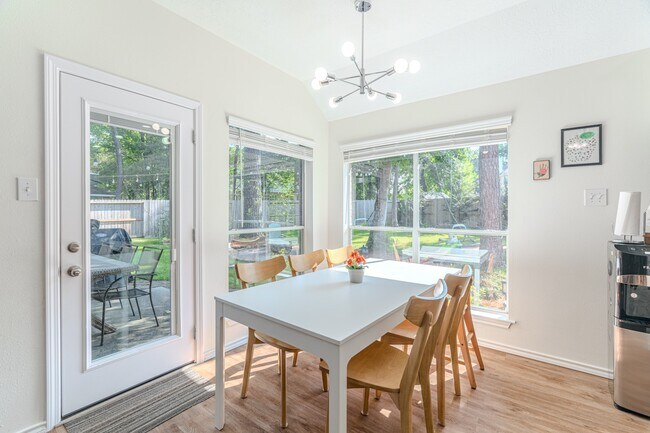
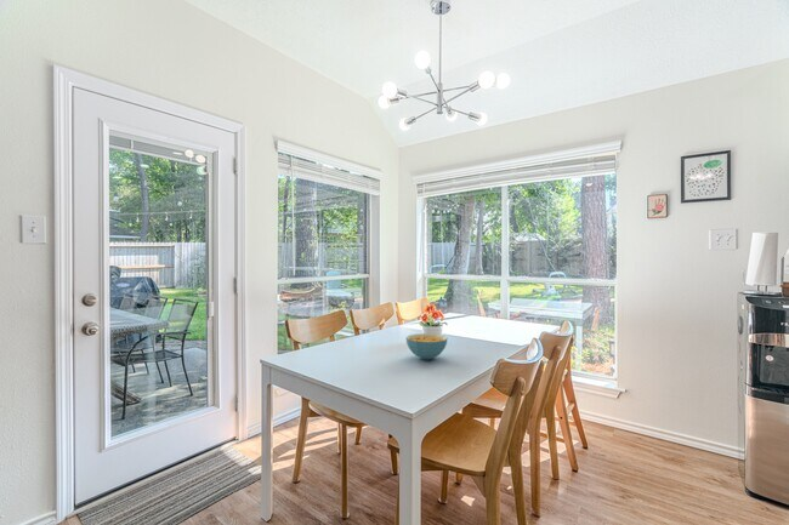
+ cereal bowl [404,332,449,360]
